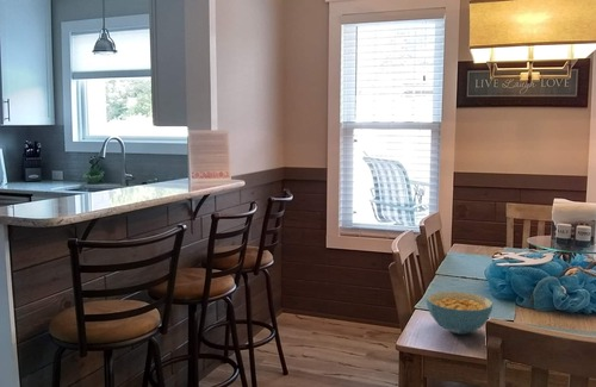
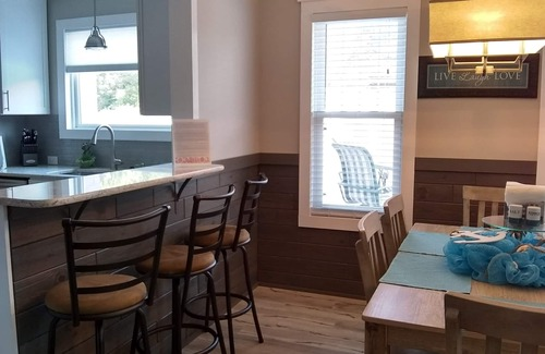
- cereal bowl [426,291,495,336]
